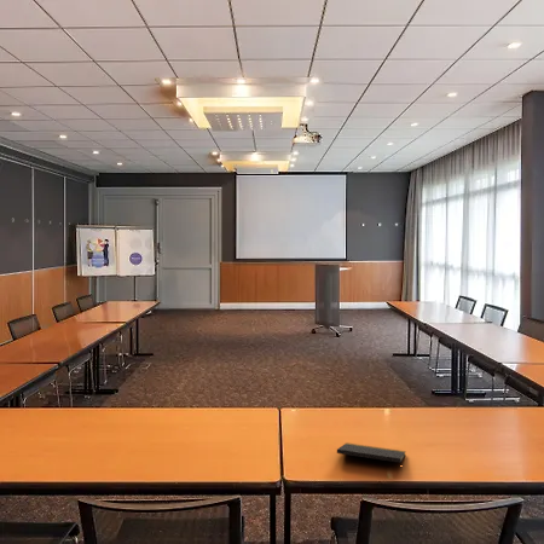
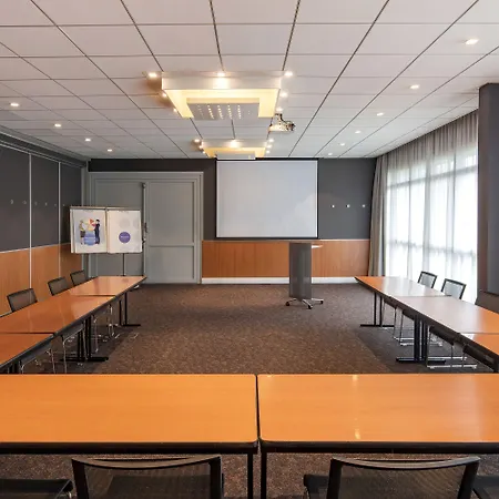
- notepad [336,442,406,471]
